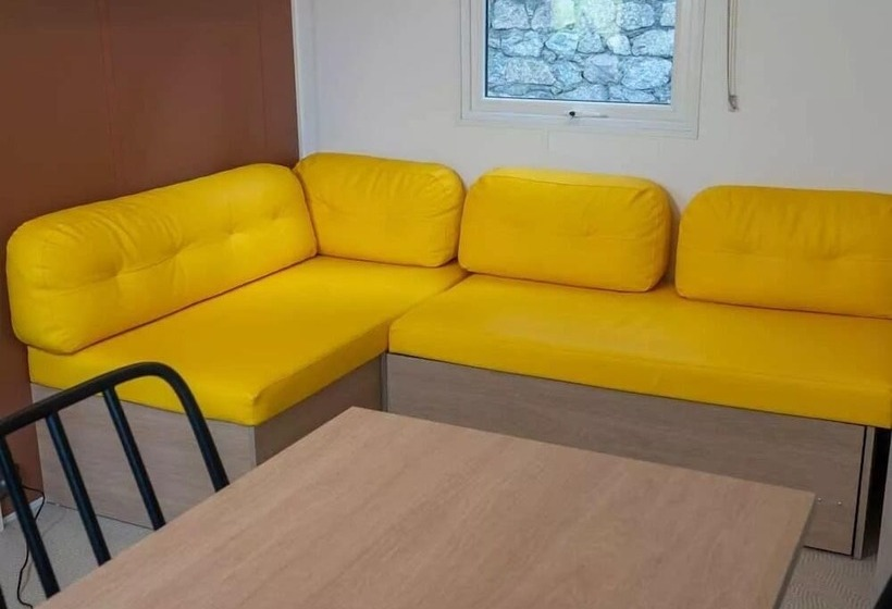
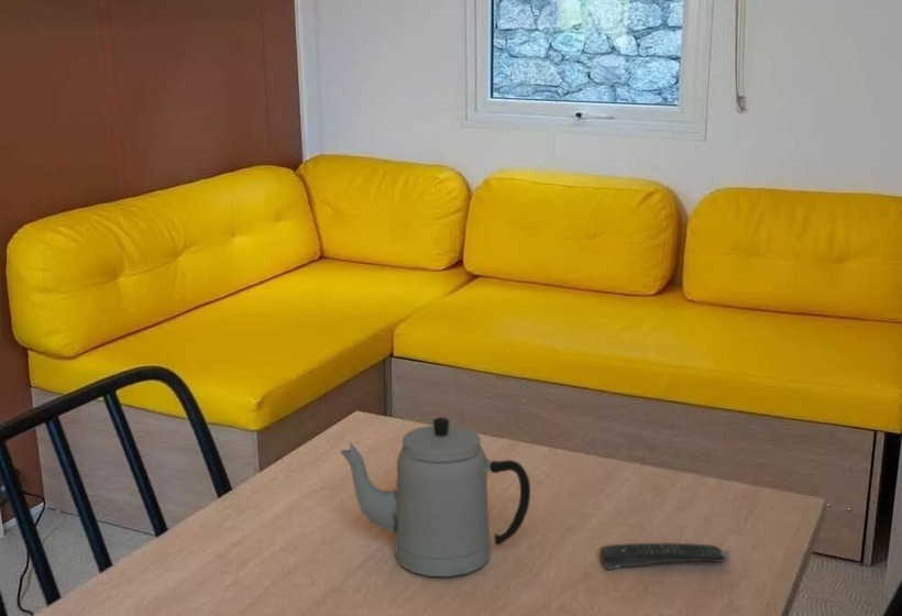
+ teapot [339,416,531,578]
+ remote control [598,542,730,571]
